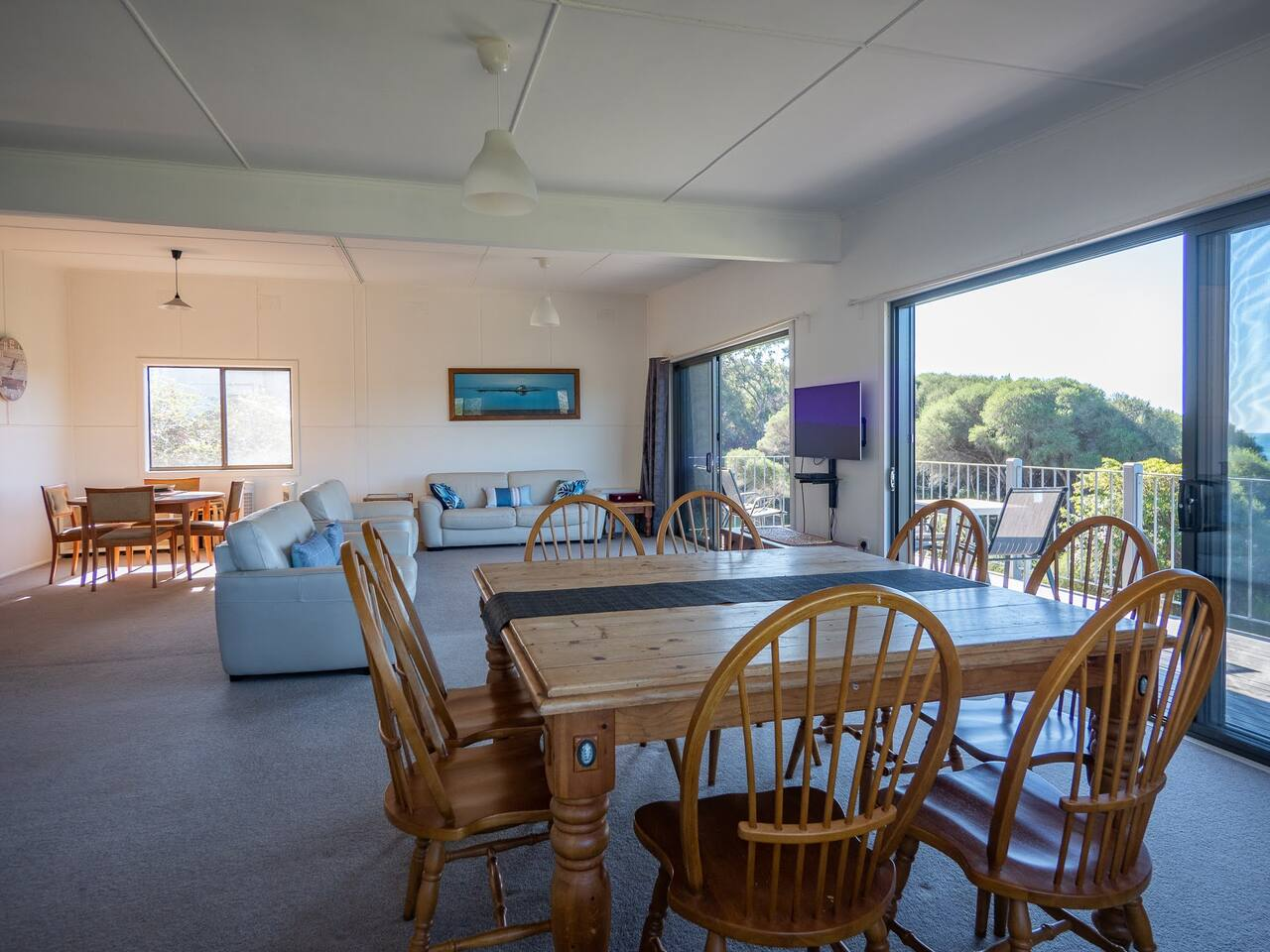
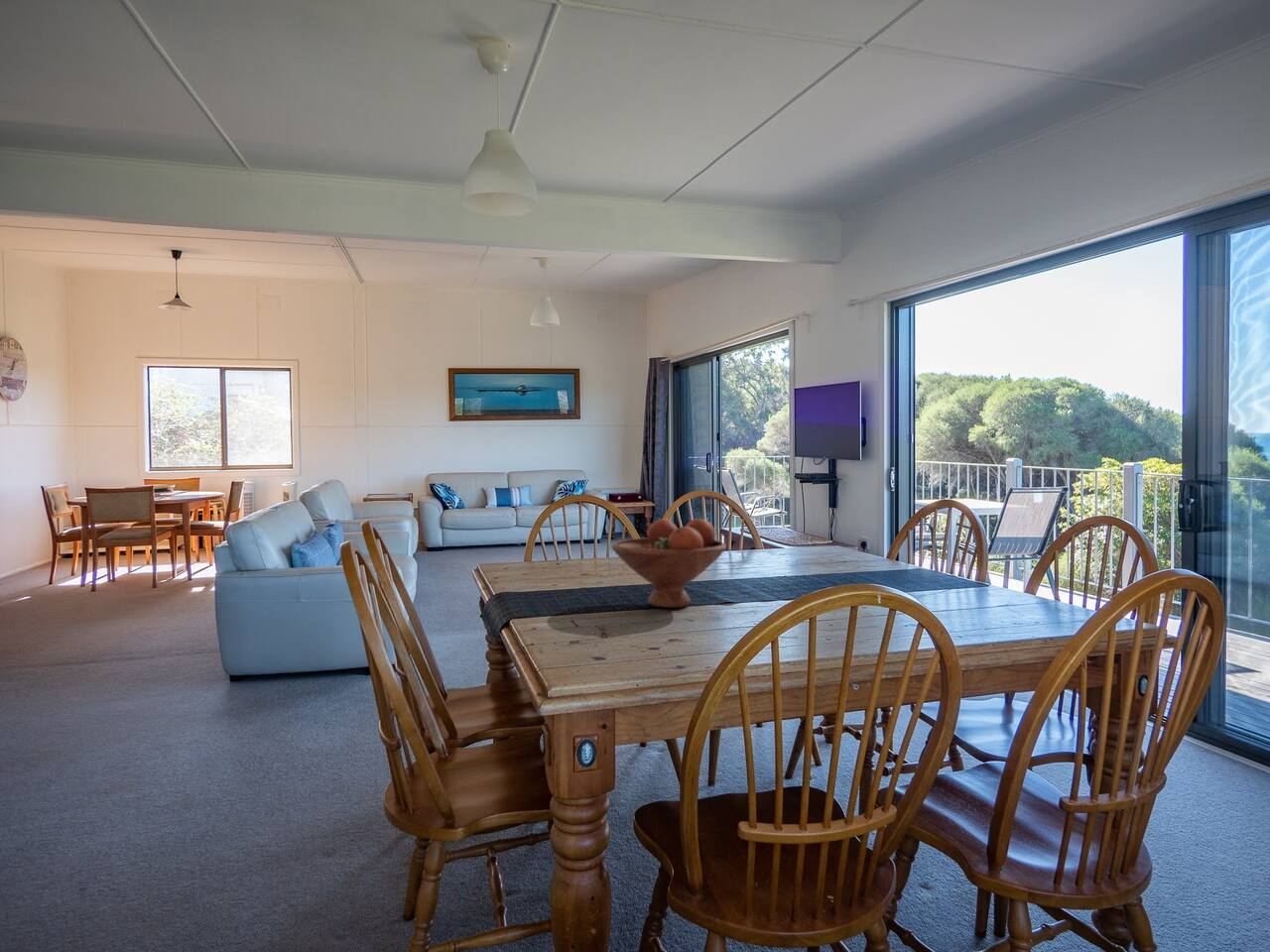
+ fruit bowl [611,518,727,609]
